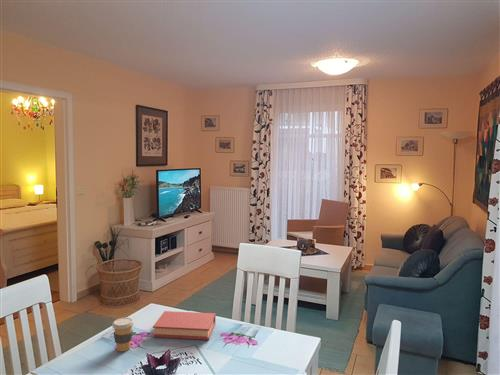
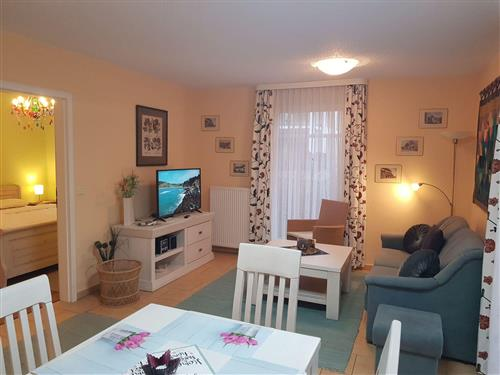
- coffee cup [111,317,135,352]
- book [152,310,217,341]
